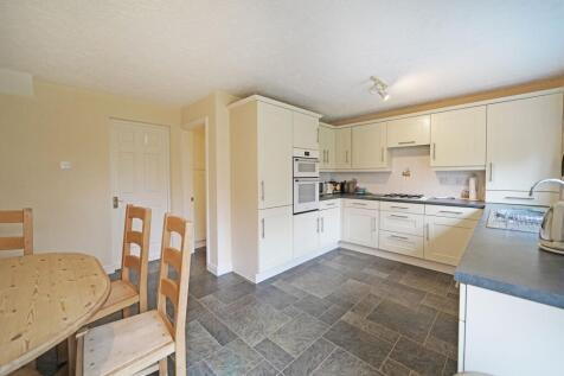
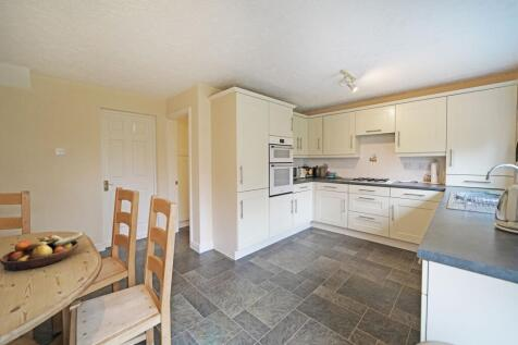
+ fruit bowl [0,231,86,272]
